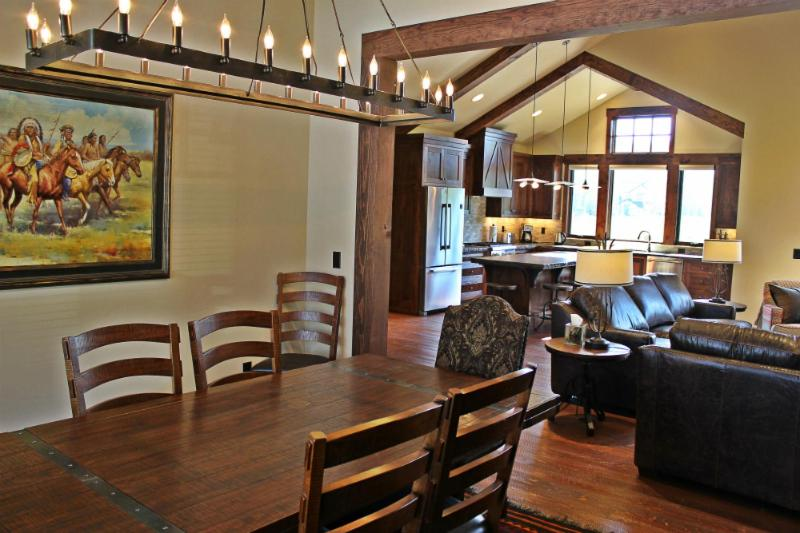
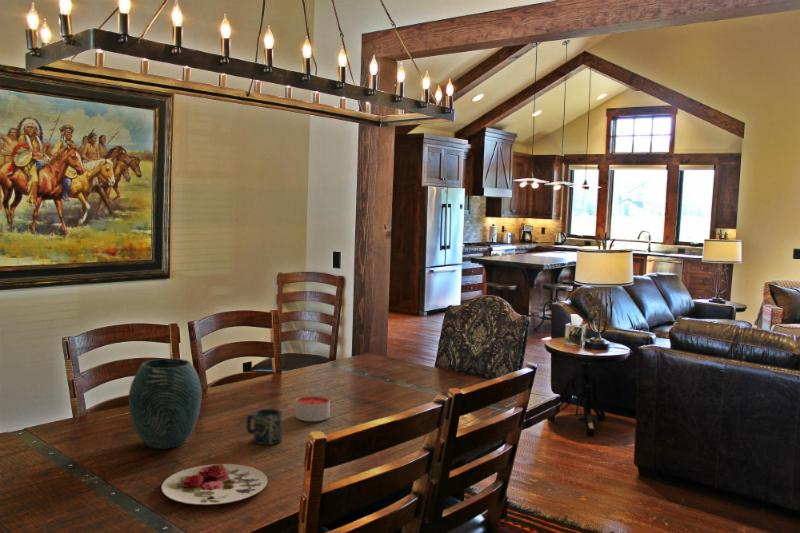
+ vase [128,358,203,450]
+ candle [294,394,331,422]
+ cup [245,408,284,446]
+ plate [160,463,268,506]
